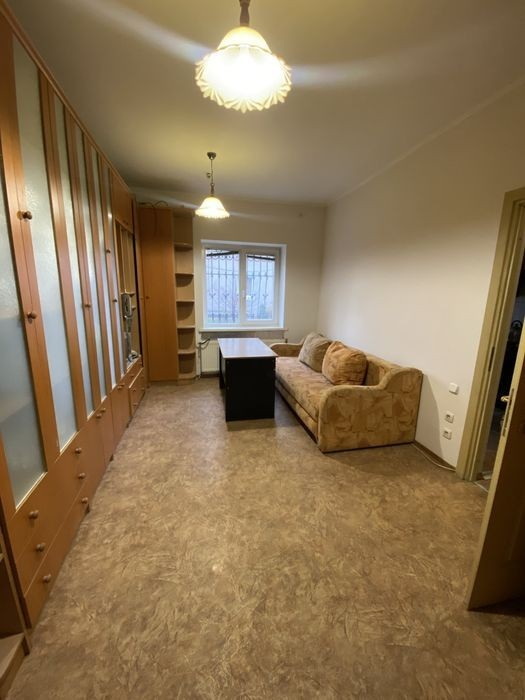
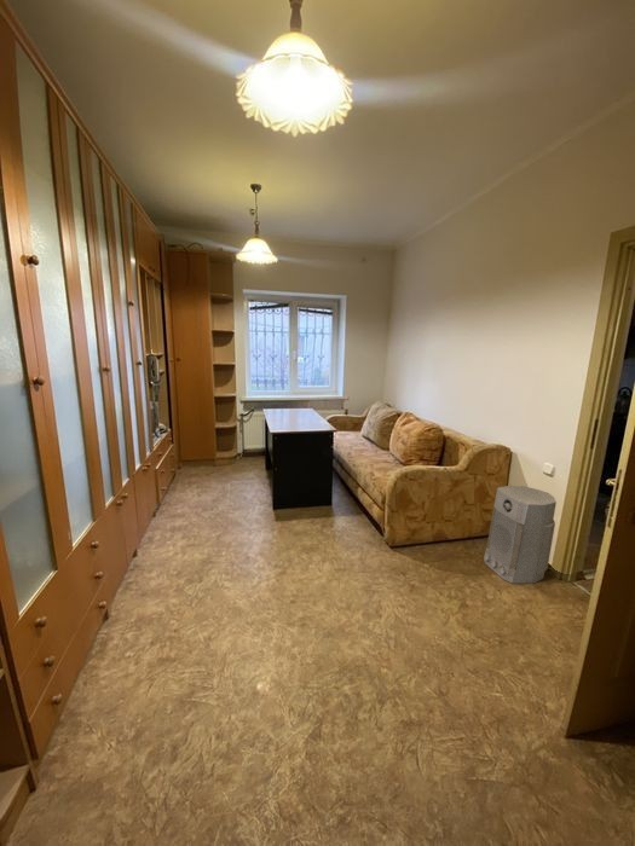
+ air purifier [483,485,558,585]
